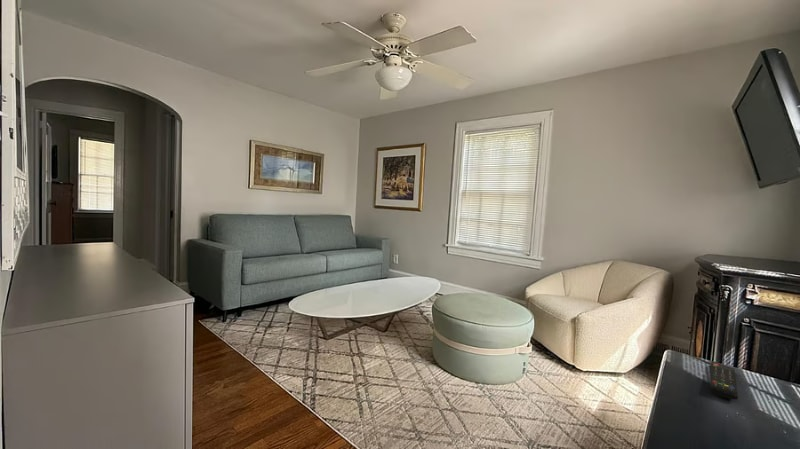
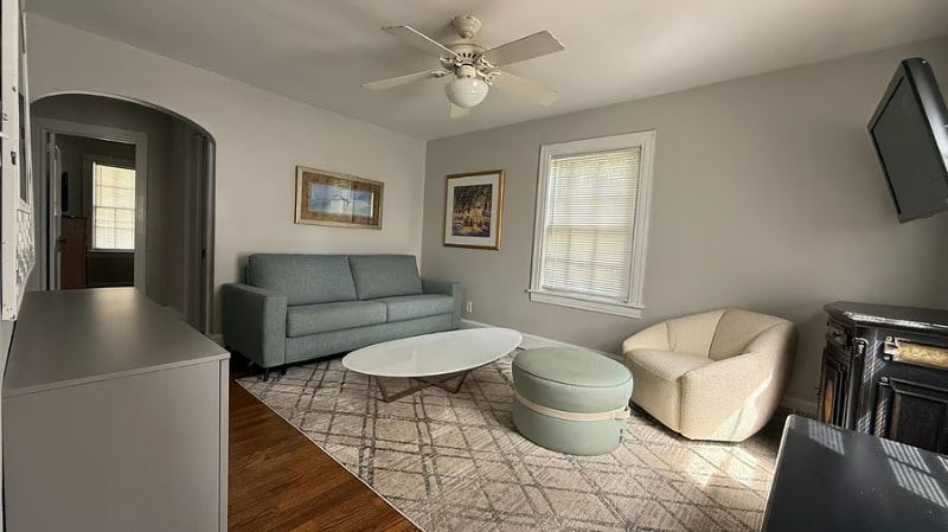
- remote control [709,361,739,400]
